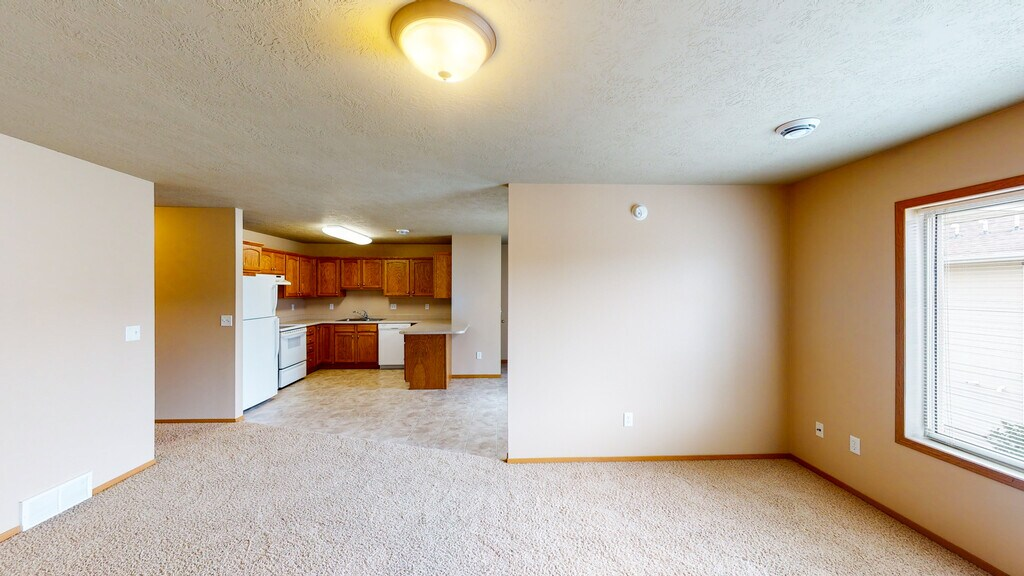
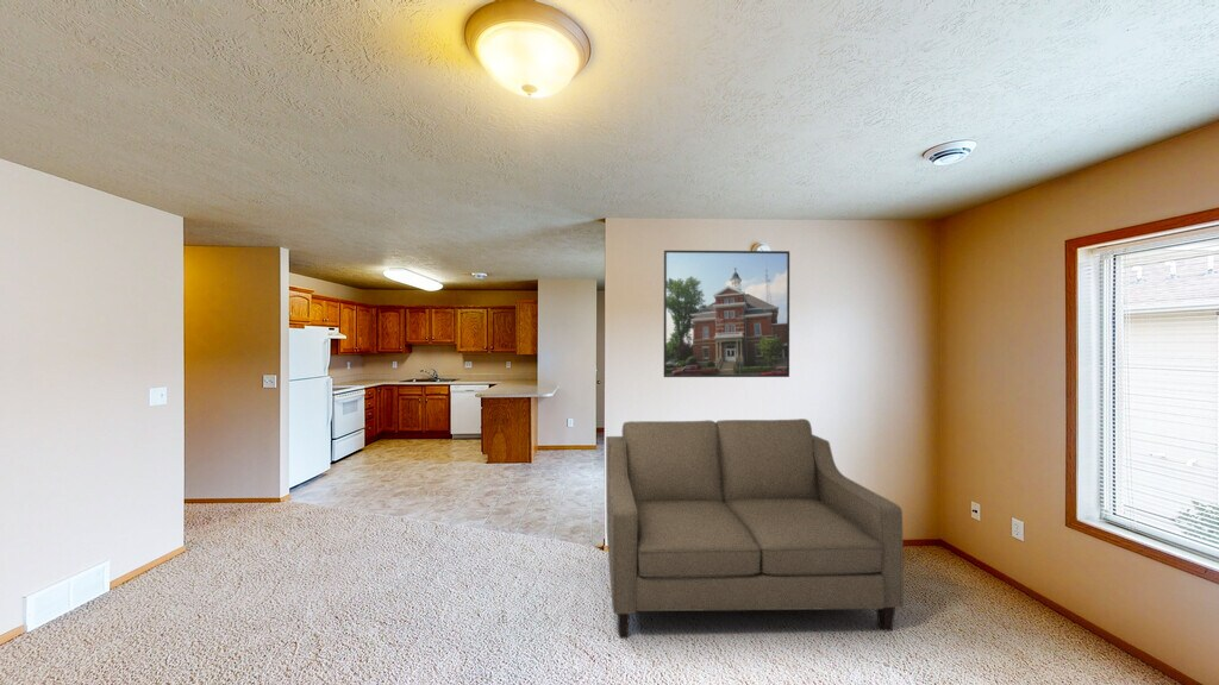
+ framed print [663,250,790,378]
+ sofa [605,417,905,640]
